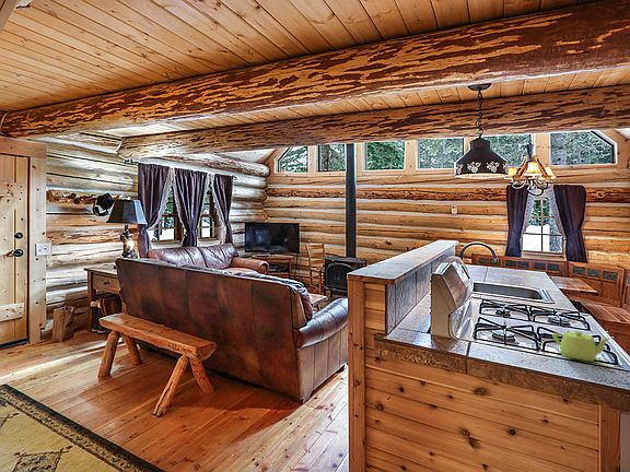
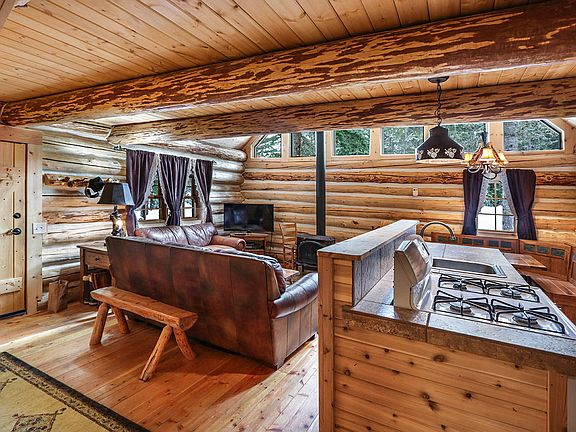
- teapot [551,330,611,362]
